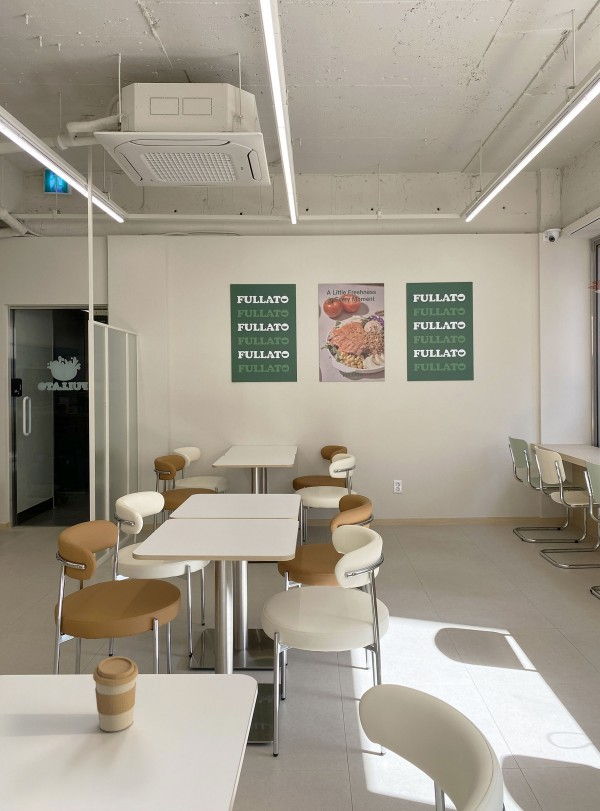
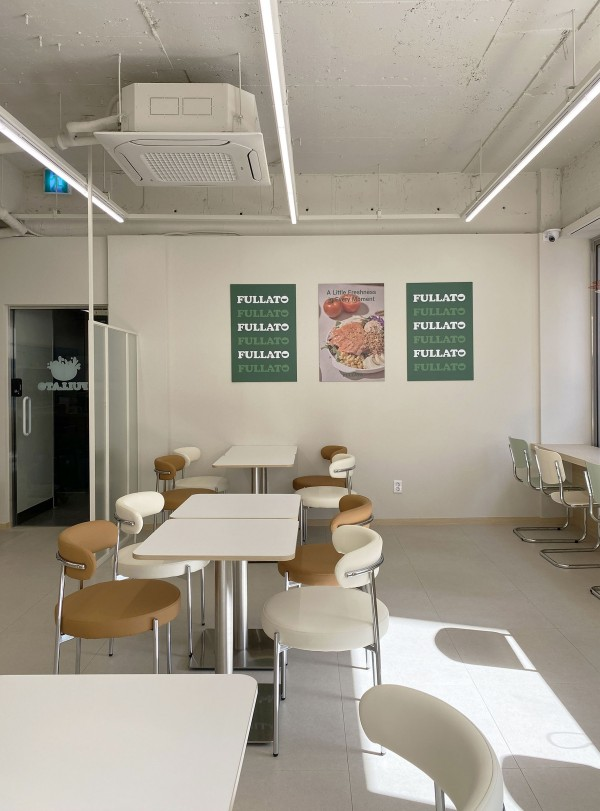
- coffee cup [92,656,139,732]
